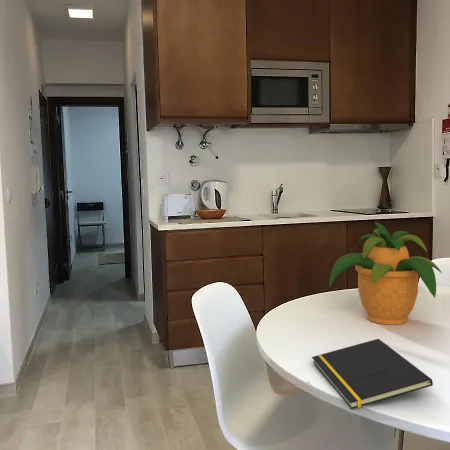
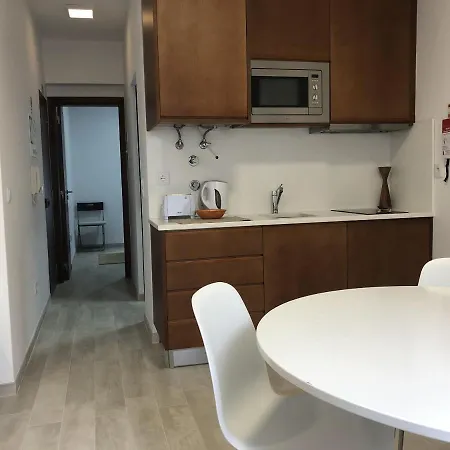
- potted plant [328,221,443,326]
- notepad [311,338,434,410]
